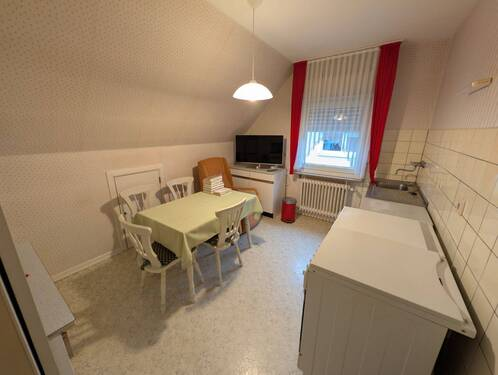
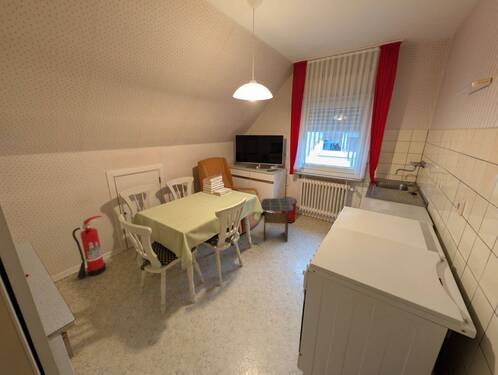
+ stool [260,197,294,243]
+ fire extinguisher [71,215,107,279]
